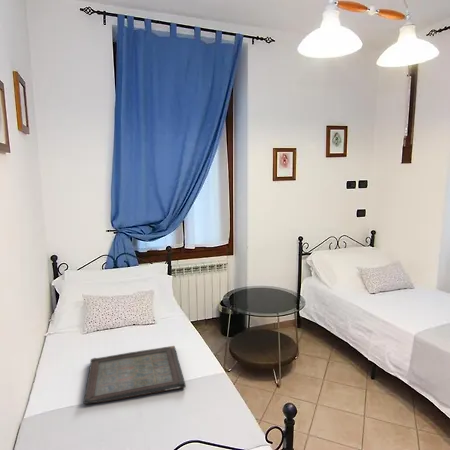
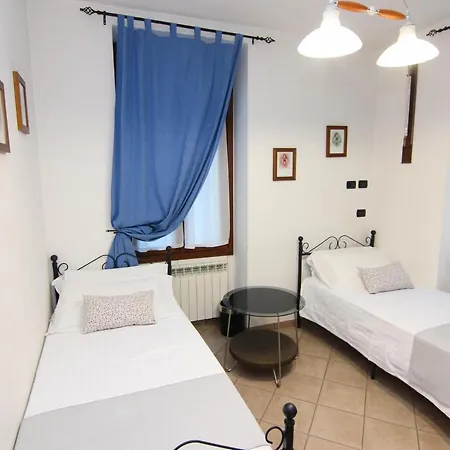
- serving tray [82,345,187,405]
